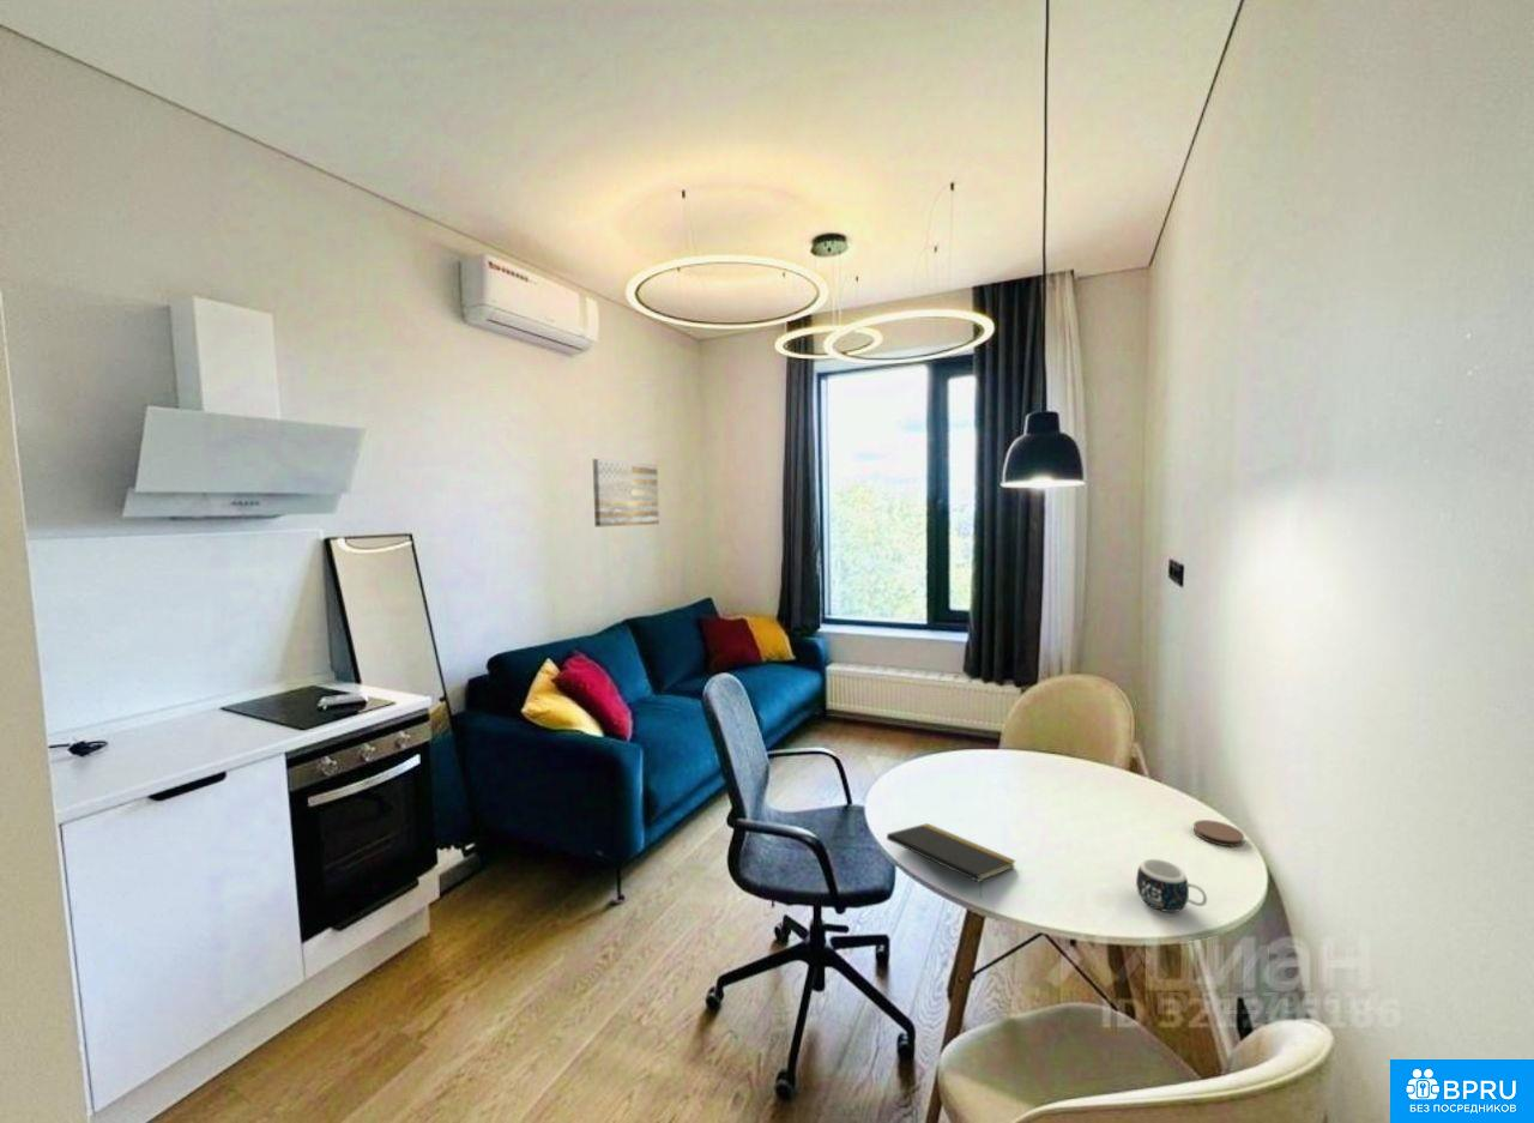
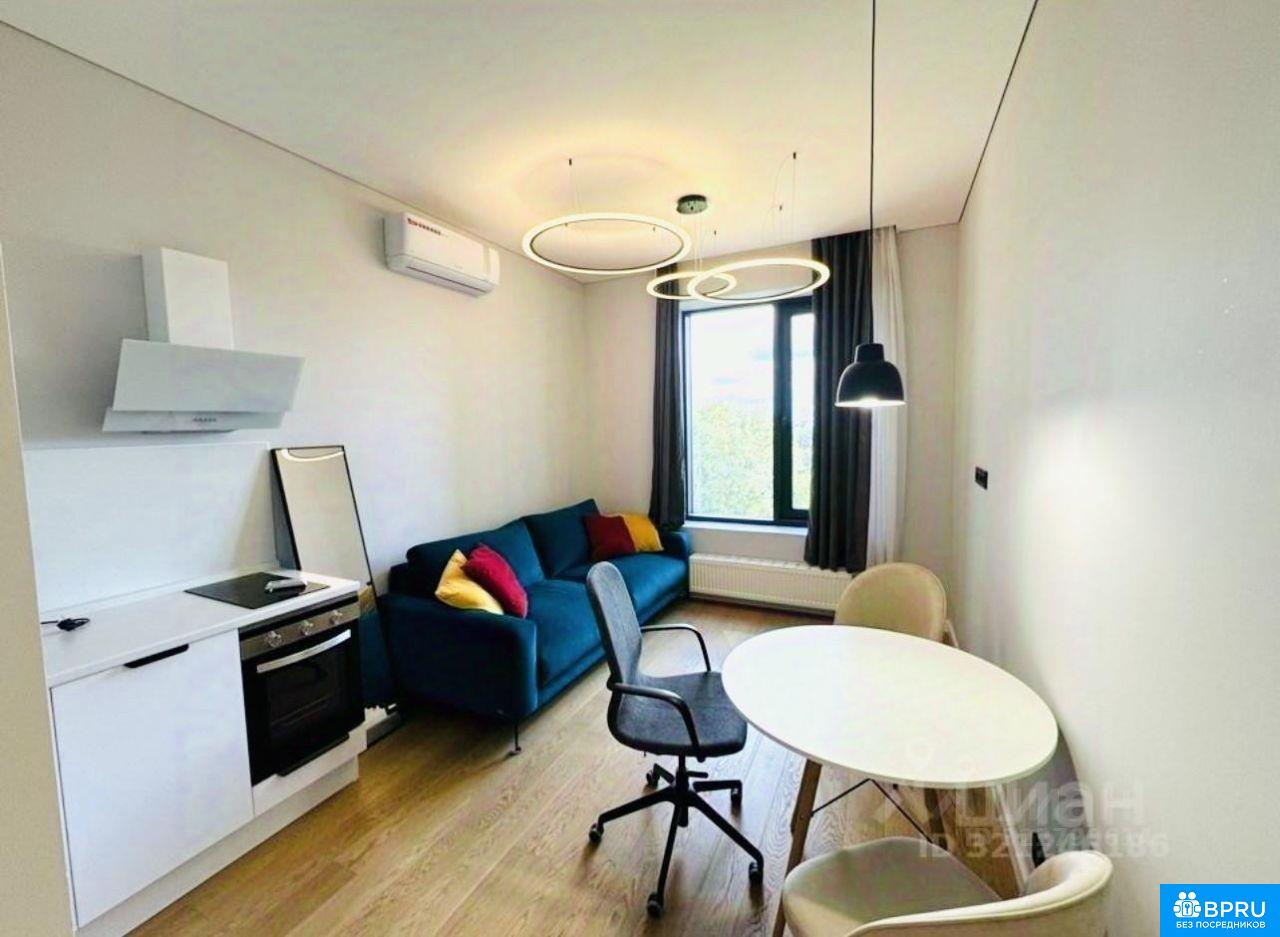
- notepad [886,822,1017,899]
- coaster [1192,819,1245,847]
- mug [1135,858,1208,913]
- wall art [592,458,660,527]
